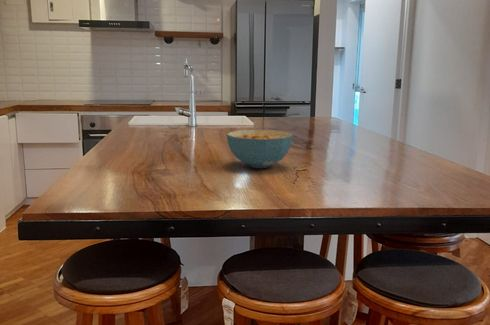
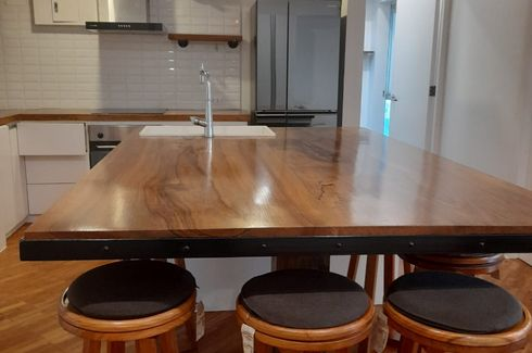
- cereal bowl [226,129,294,169]
